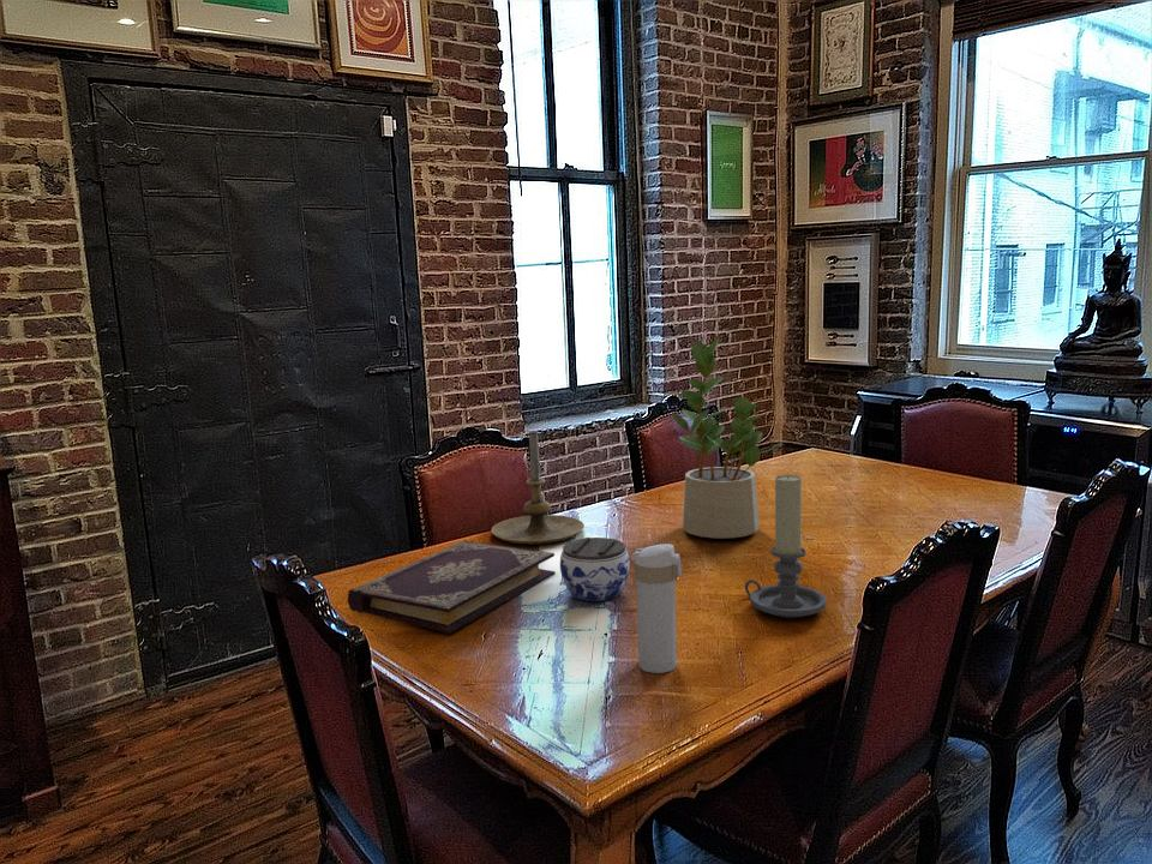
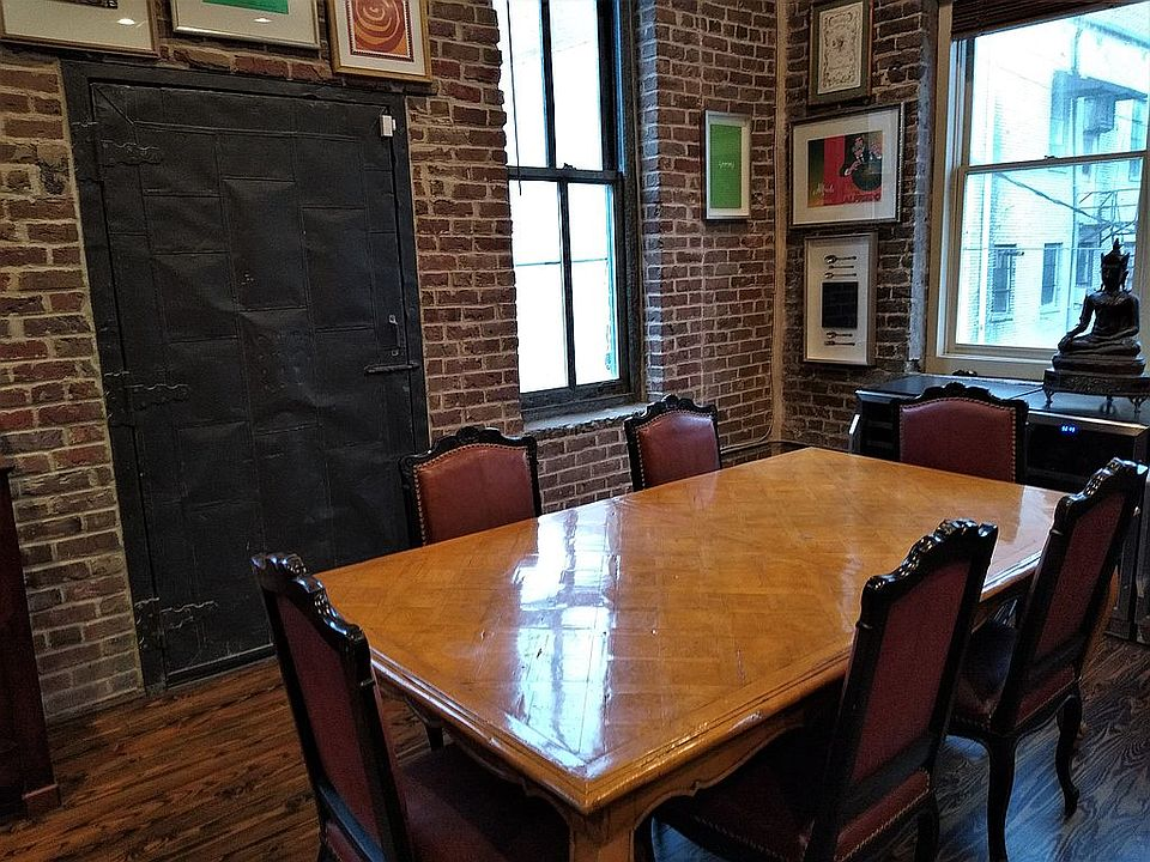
- potted plant [671,337,784,540]
- candle holder [491,430,586,545]
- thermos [630,542,683,674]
- book [347,539,557,635]
- jar [559,536,631,602]
- candle holder [744,473,828,619]
